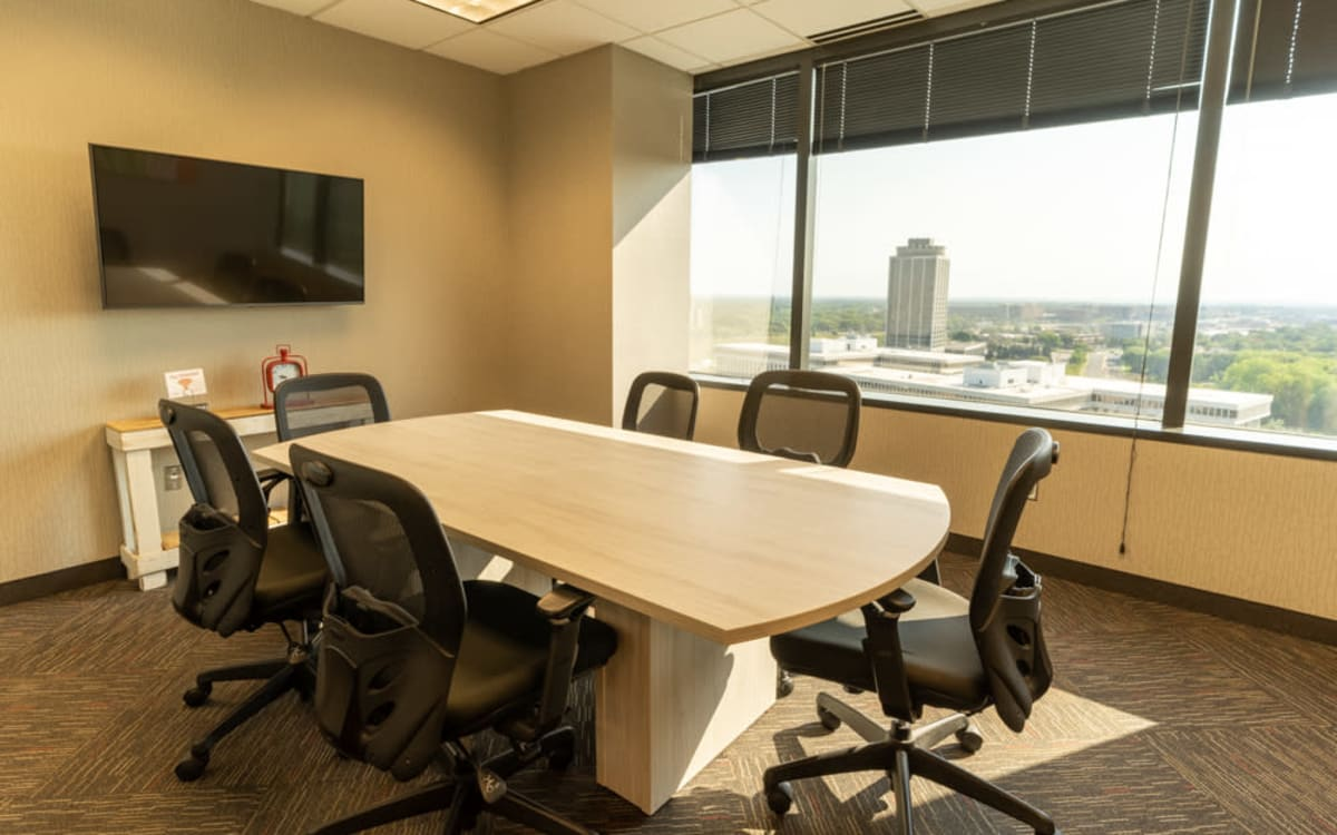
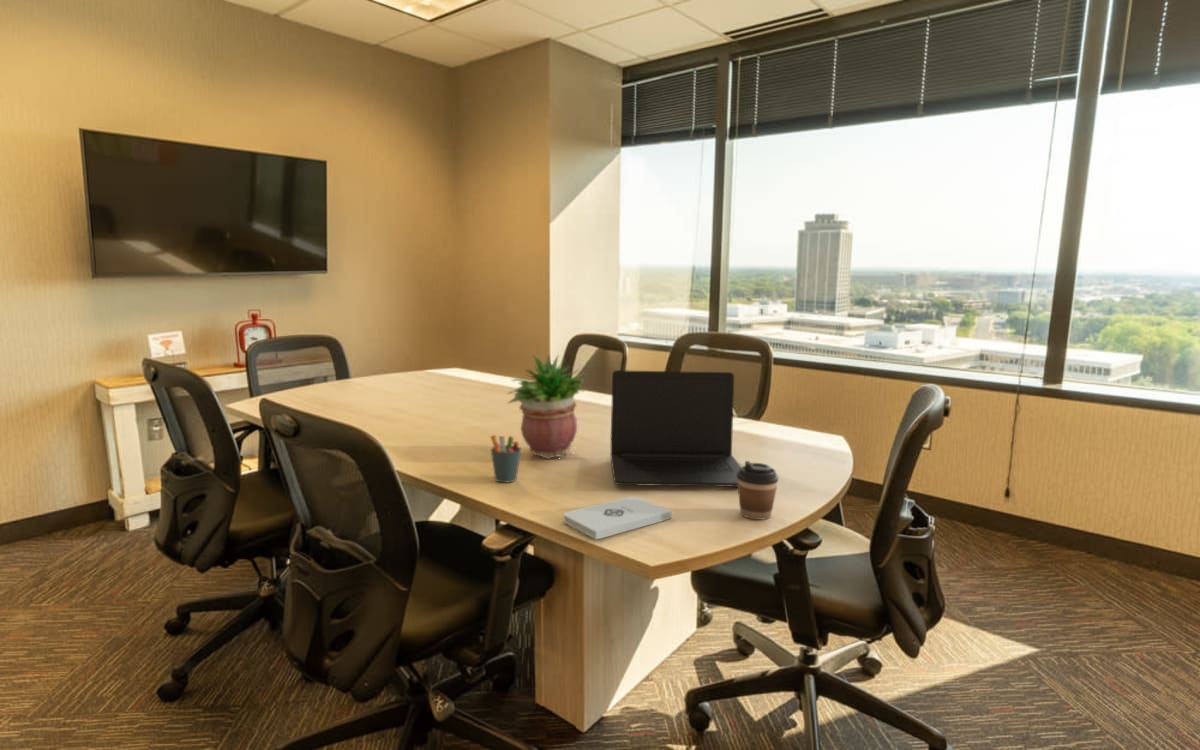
+ pen holder [490,434,522,484]
+ potted plant [506,353,592,460]
+ coffee cup [737,460,780,521]
+ notepad [562,496,672,540]
+ laptop [610,369,742,488]
